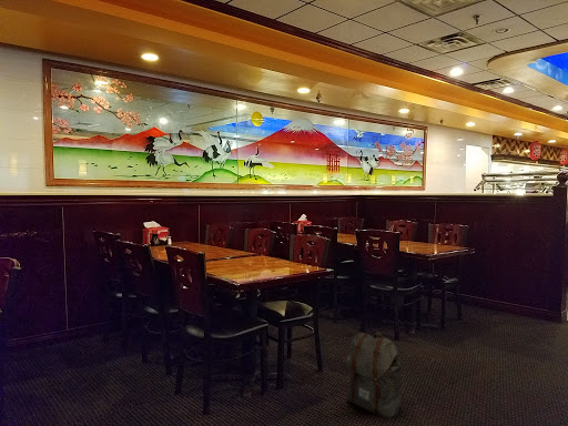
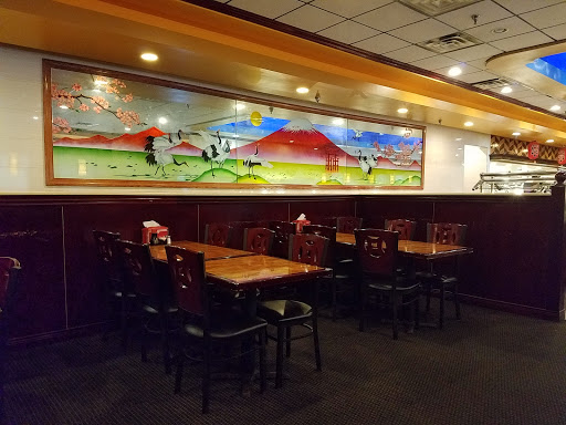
- backpack [346,331,403,418]
